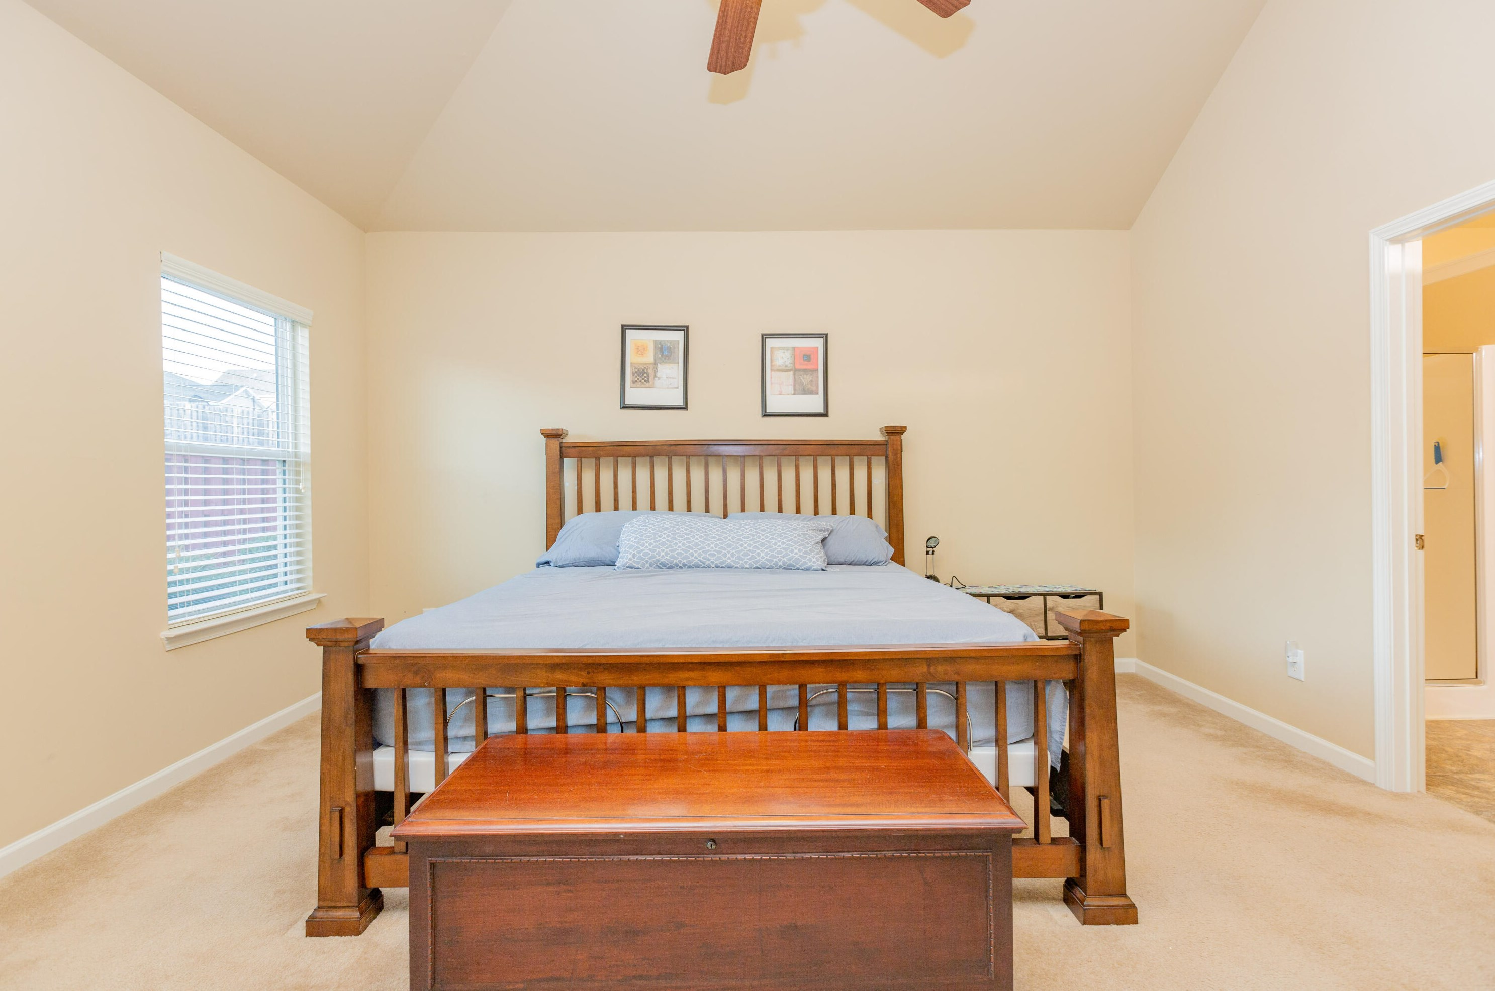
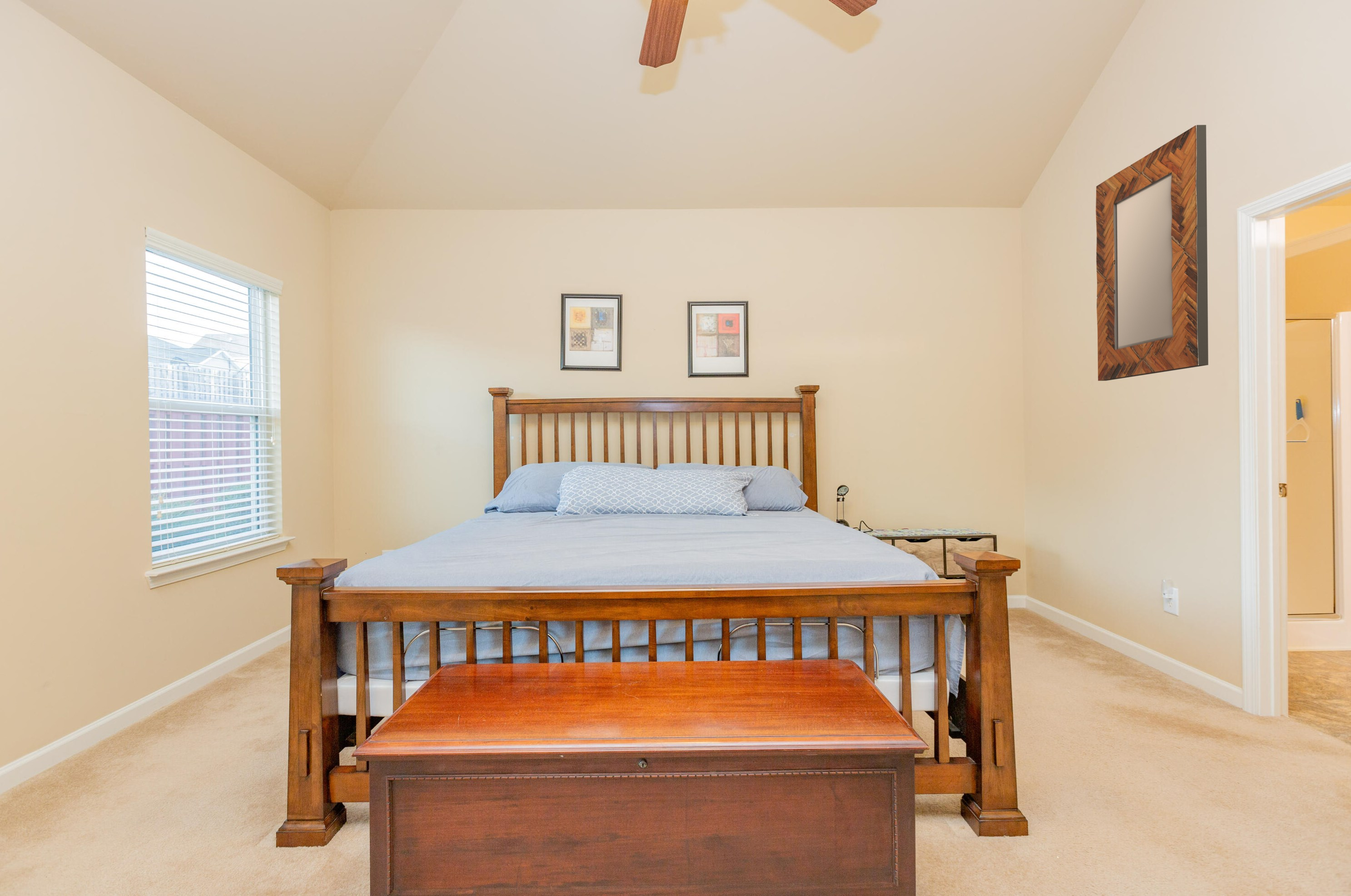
+ home mirror [1095,124,1209,381]
